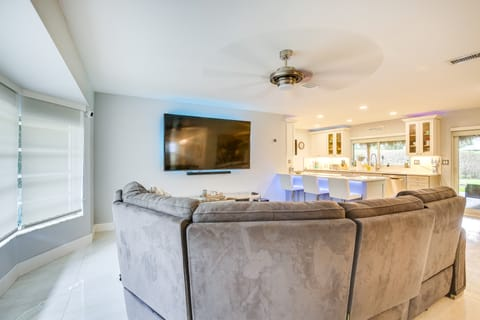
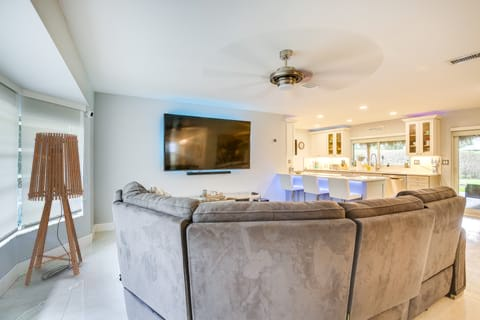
+ floor lamp [24,132,84,286]
